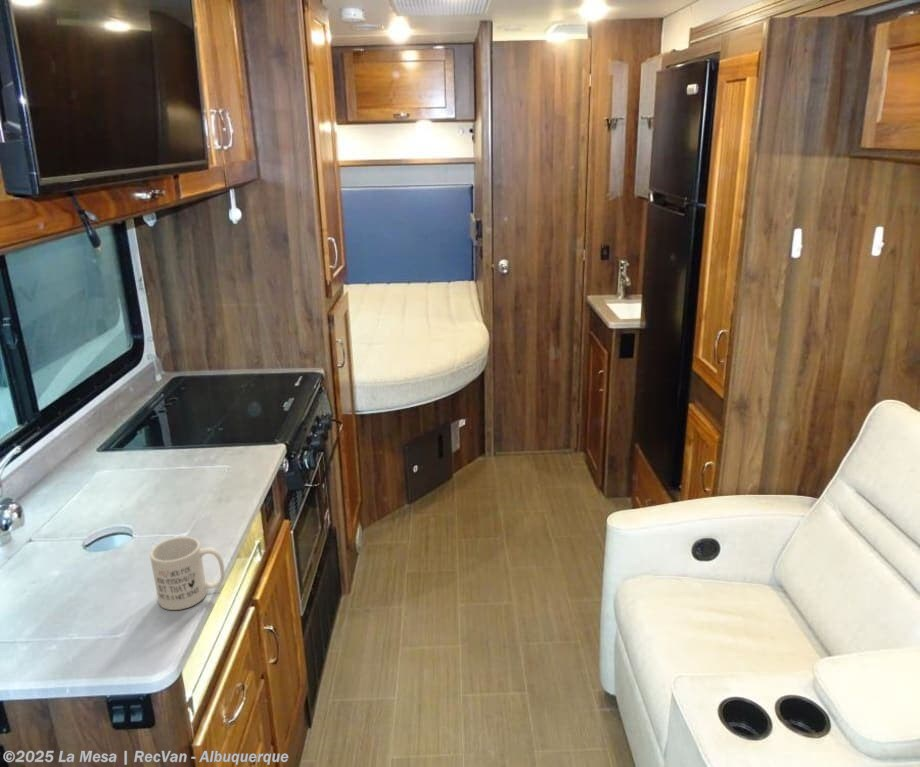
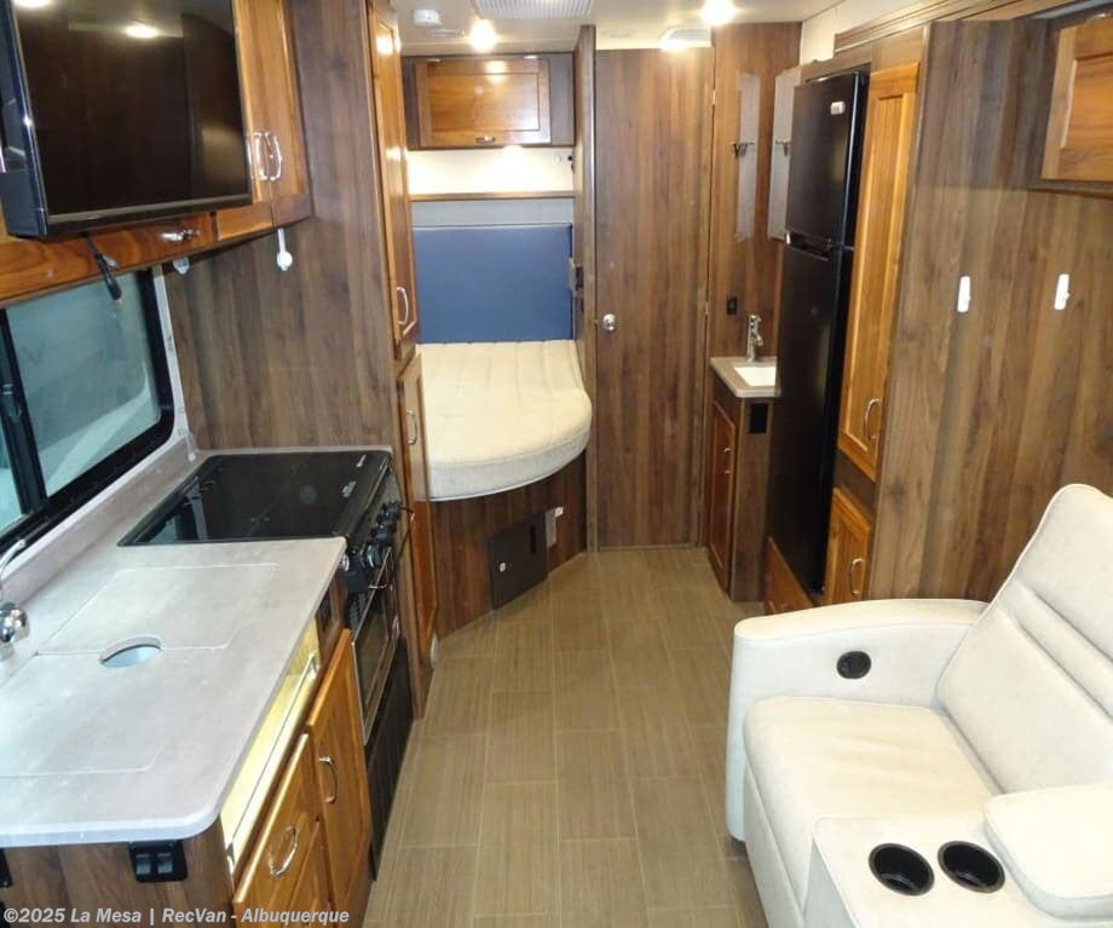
- mug [149,536,226,611]
